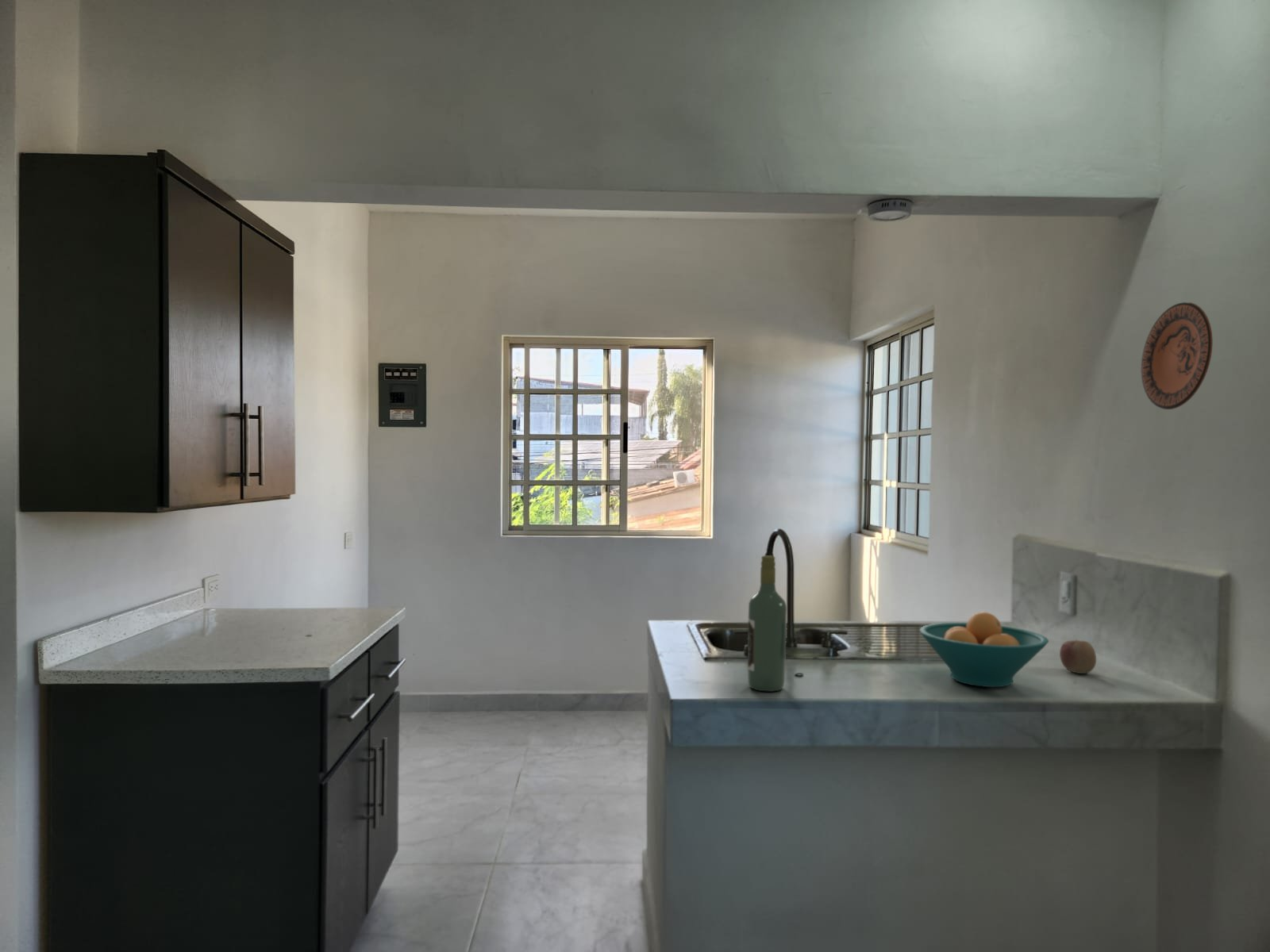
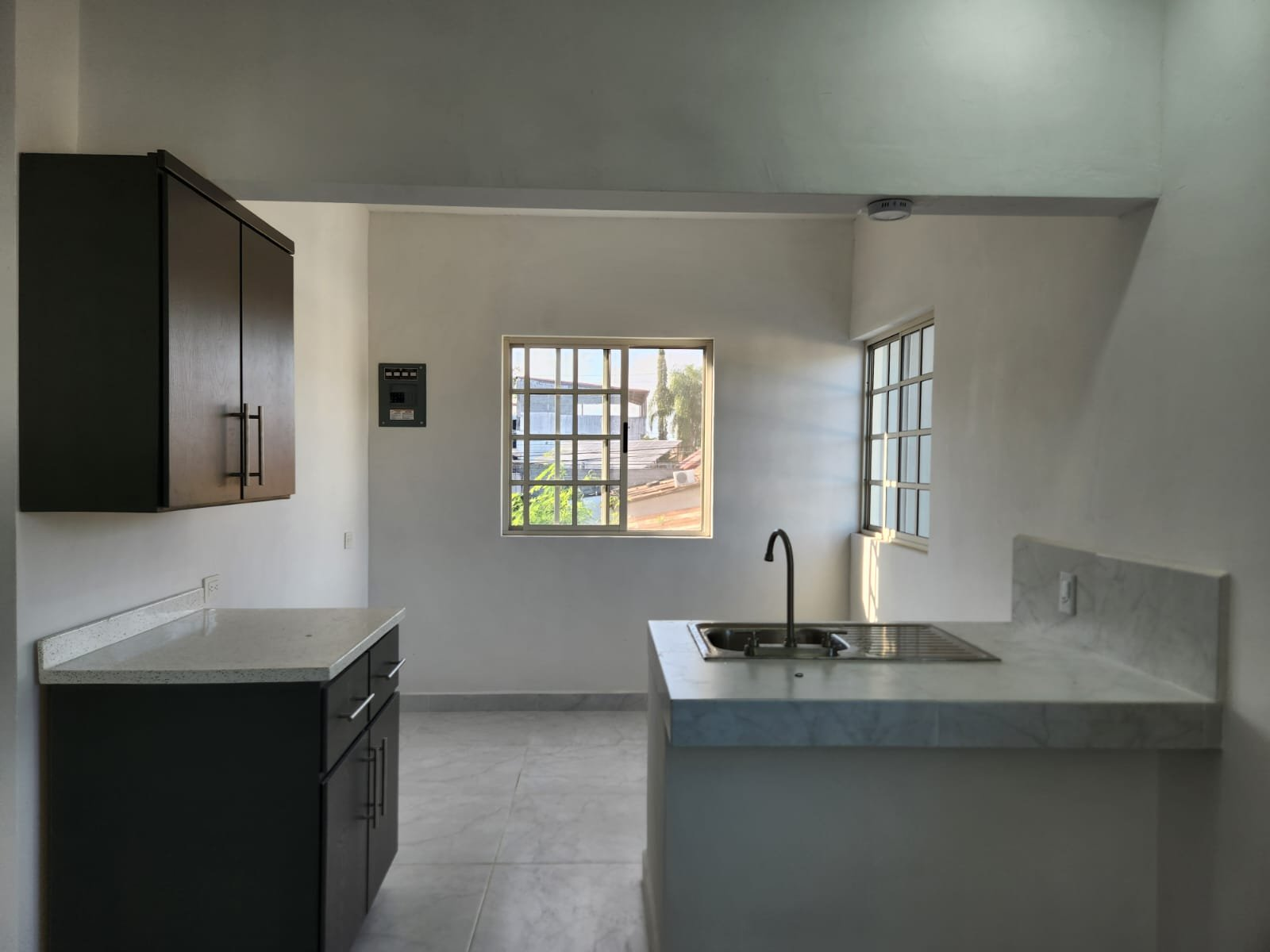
- fruit bowl [919,611,1049,688]
- decorative plate [1140,301,1214,410]
- wine bottle [747,555,787,692]
- apple [1059,639,1097,674]
